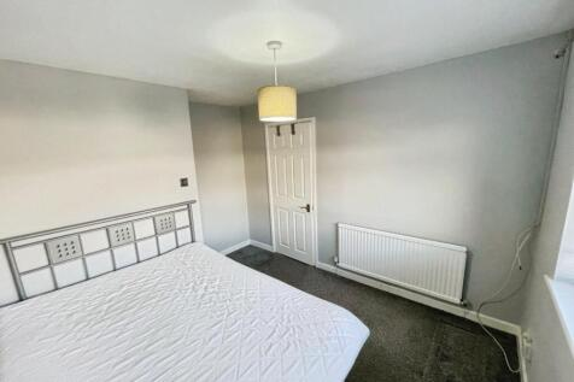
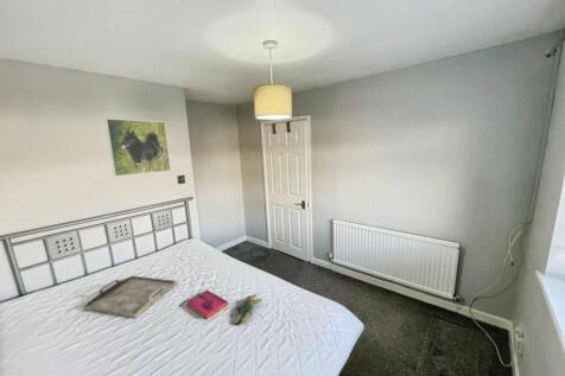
+ hardback book [185,288,229,320]
+ teddy bear [233,293,264,325]
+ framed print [104,117,172,178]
+ serving tray [82,275,178,319]
